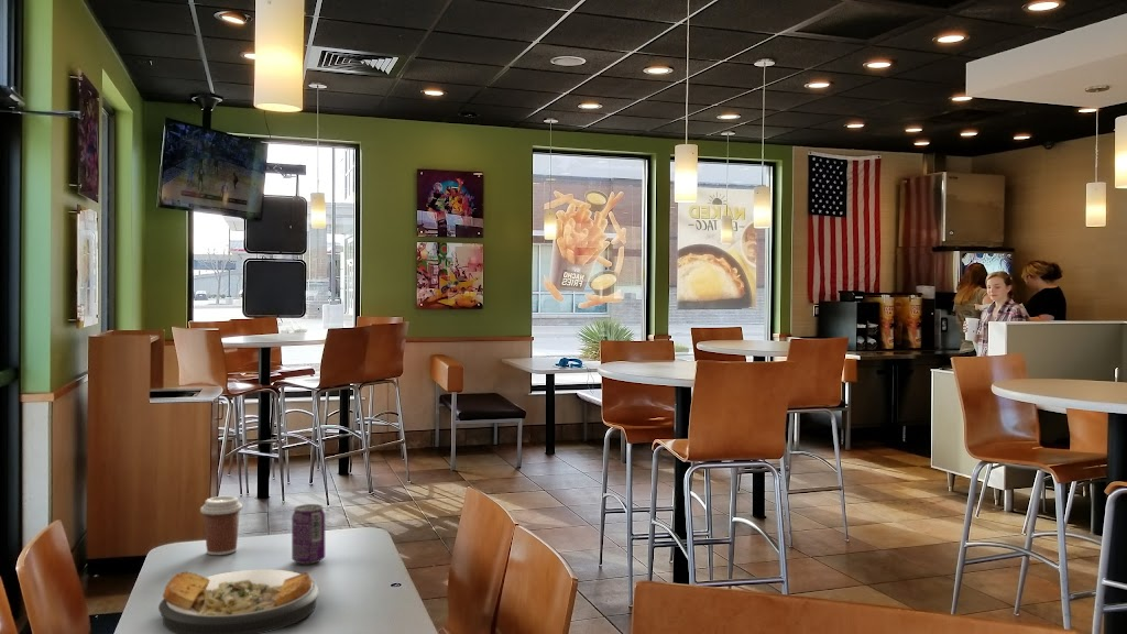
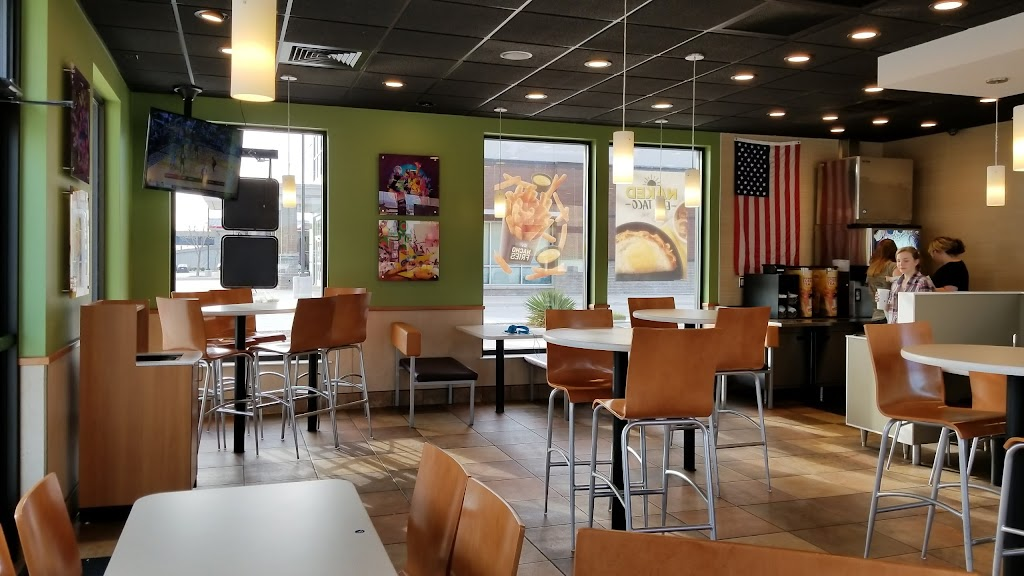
- coffee cup [199,495,243,556]
- beverage can [291,503,326,565]
- plate [157,568,320,634]
